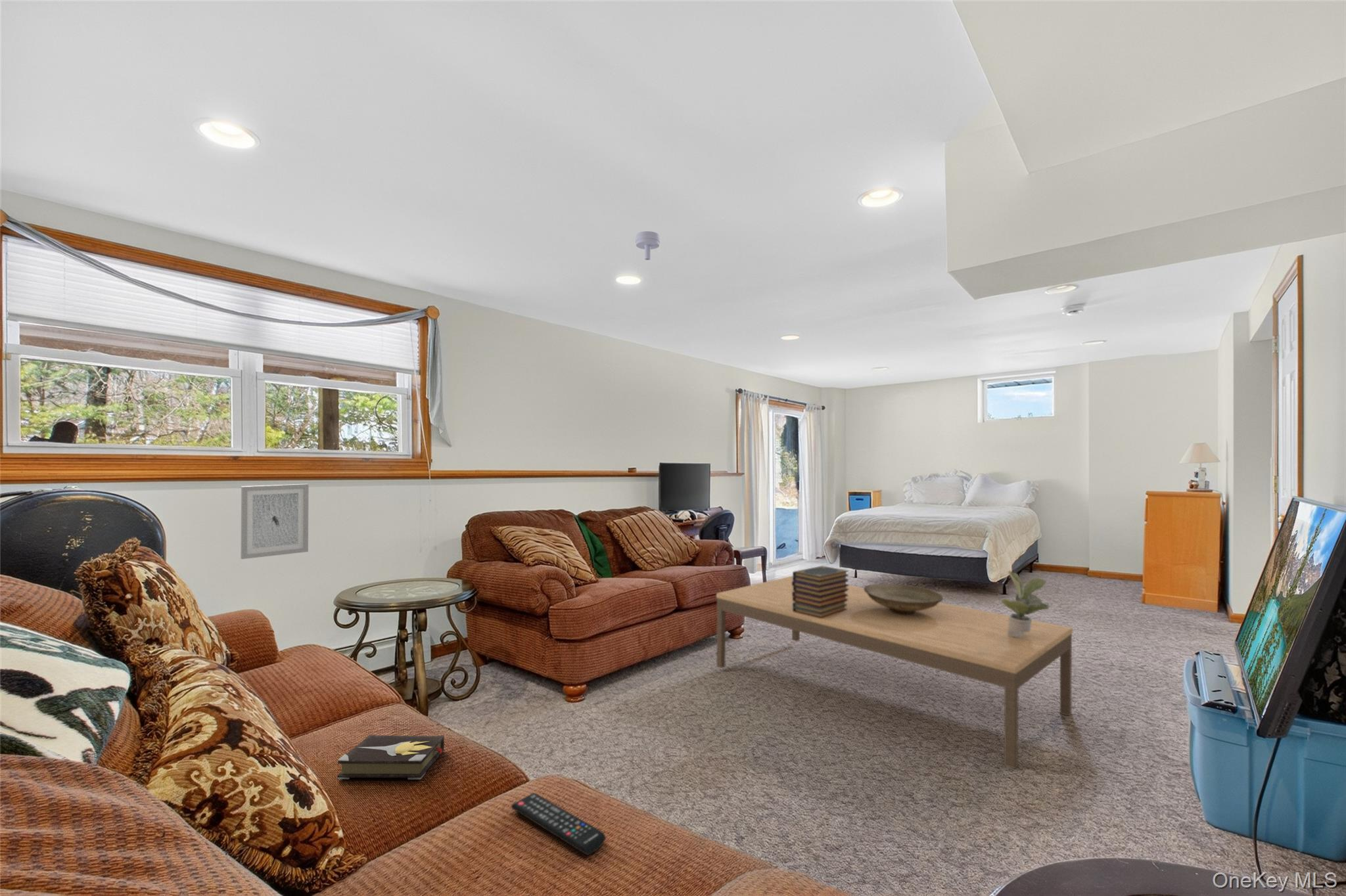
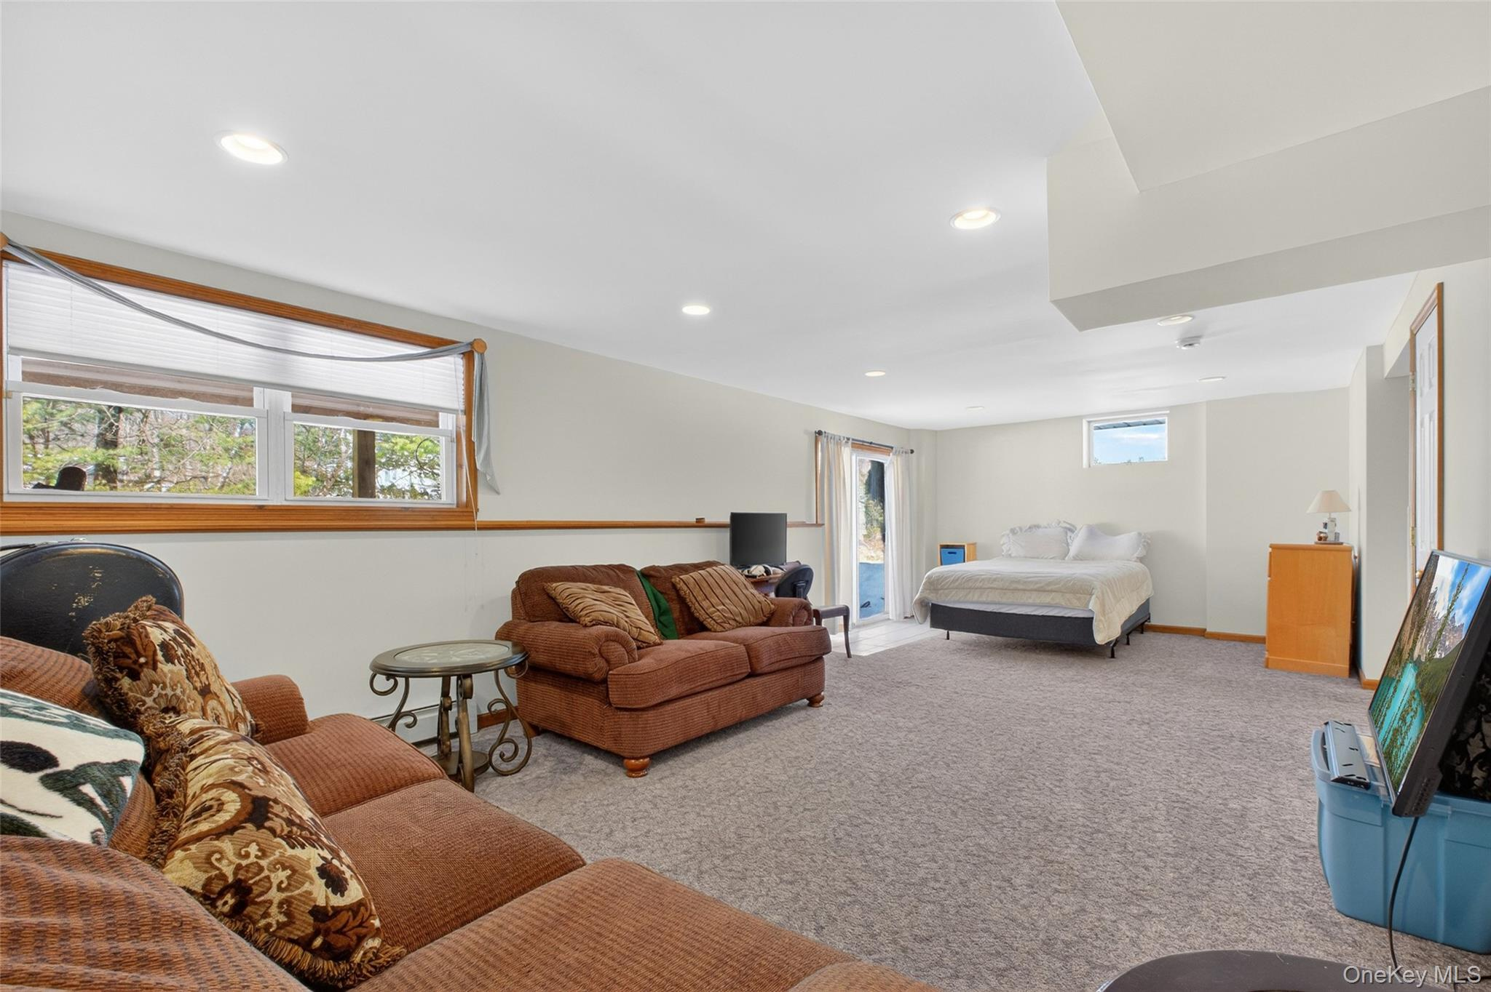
- decorative bowl [864,583,944,614]
- wall art [240,483,310,560]
- hardback book [337,734,445,780]
- remote control [511,792,606,856]
- coffee table [716,575,1073,769]
- potted plant [1000,570,1050,637]
- book stack [792,565,849,618]
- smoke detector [635,231,661,261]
